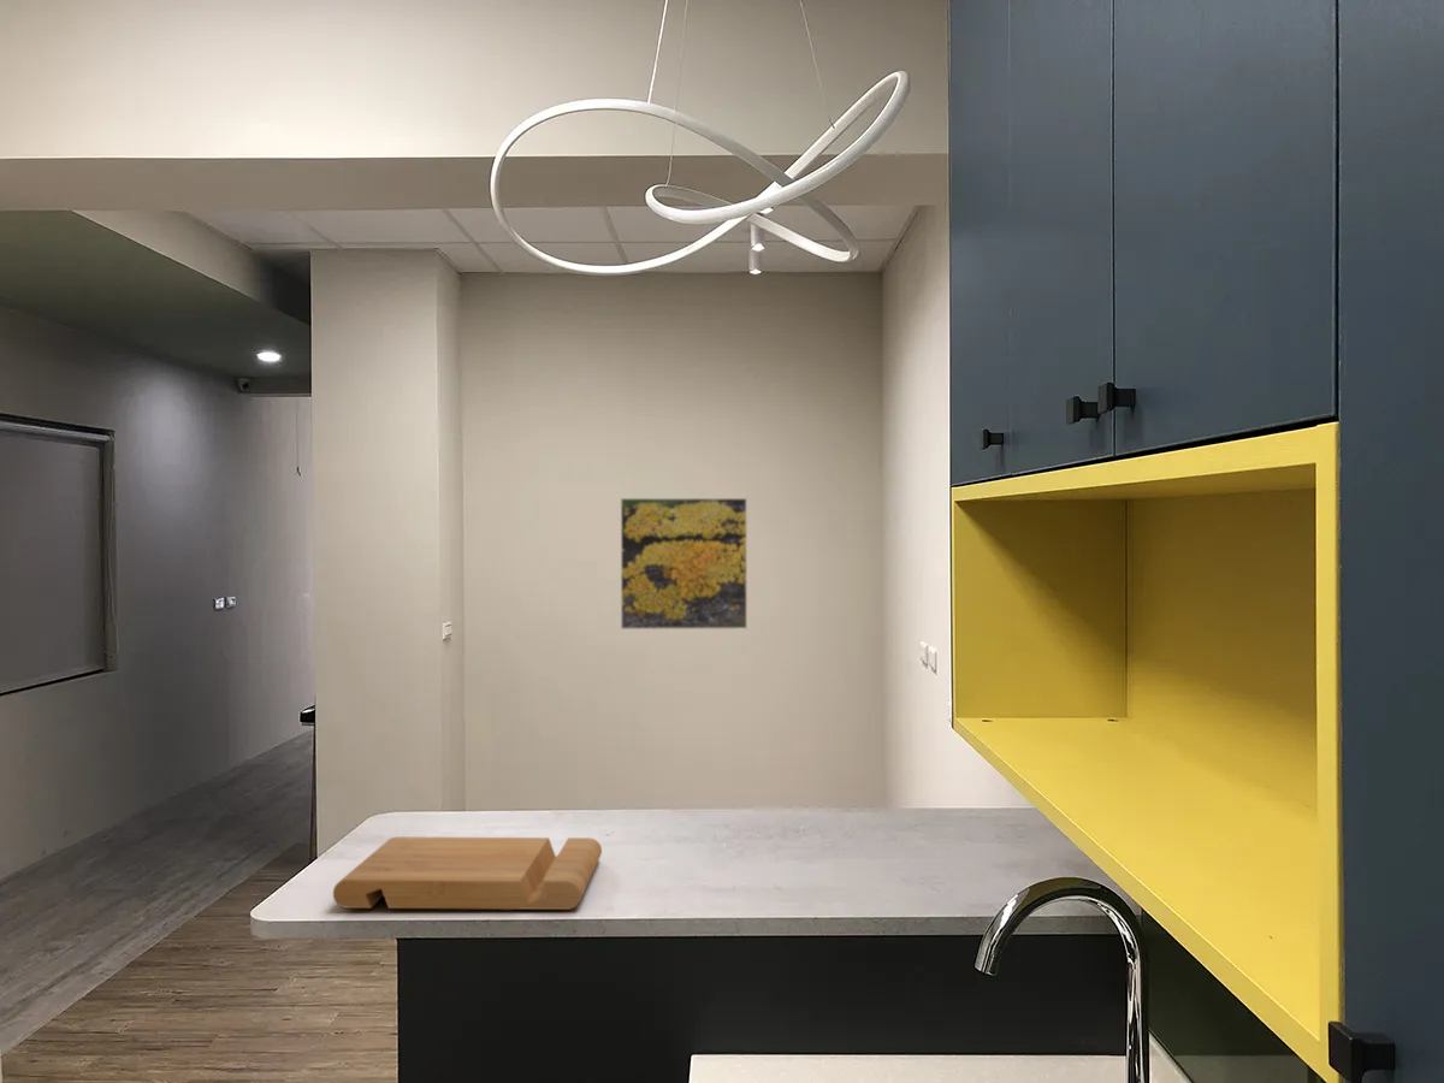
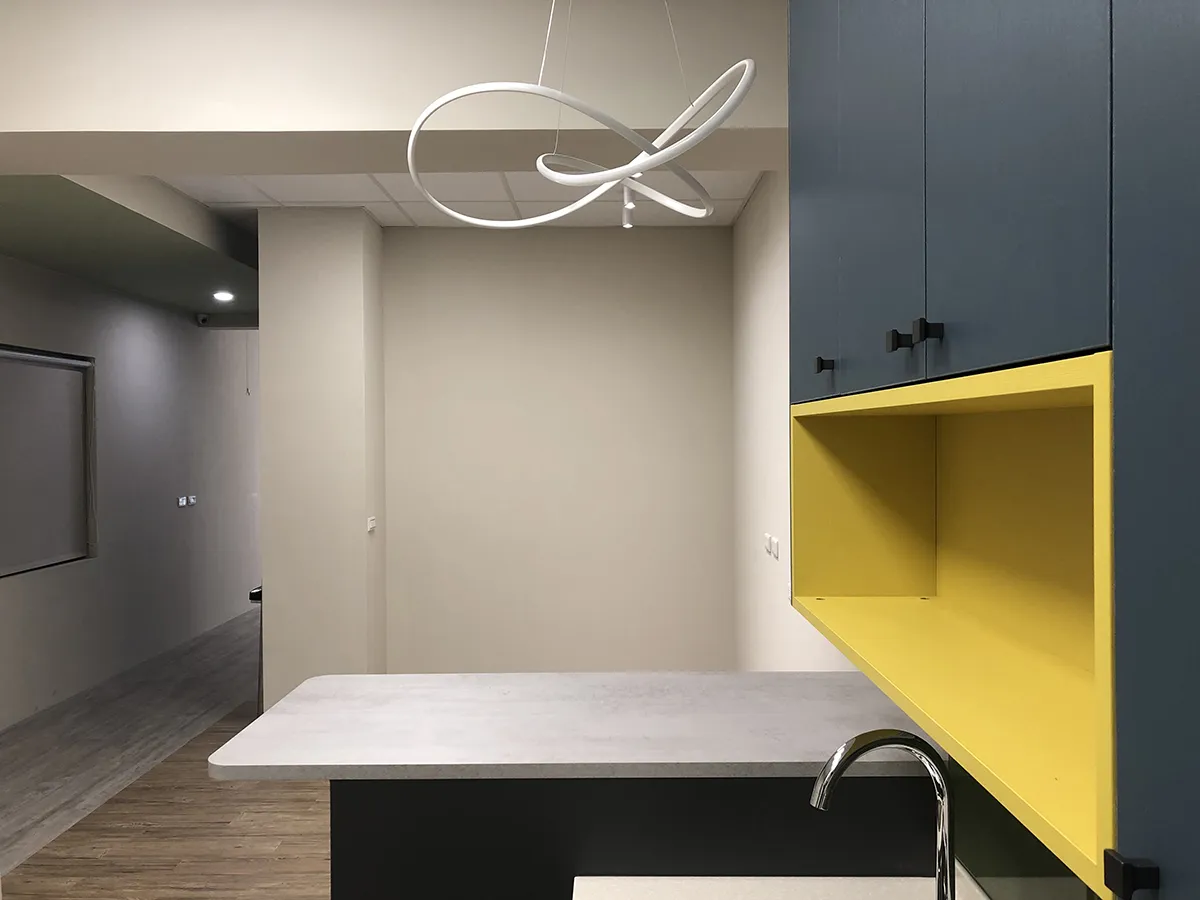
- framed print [620,497,748,631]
- cutting board [332,836,603,911]
